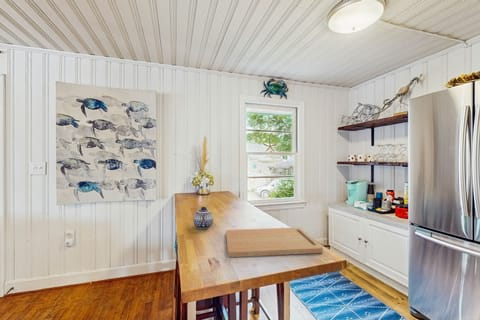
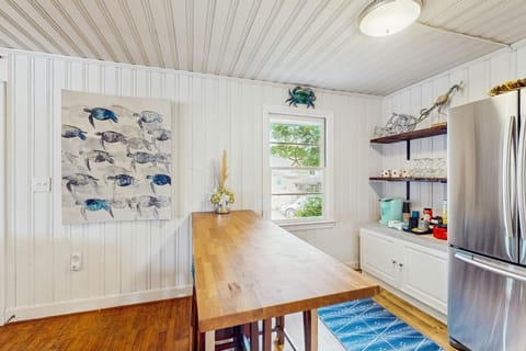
- teapot [192,206,214,230]
- cutting board [225,227,324,258]
